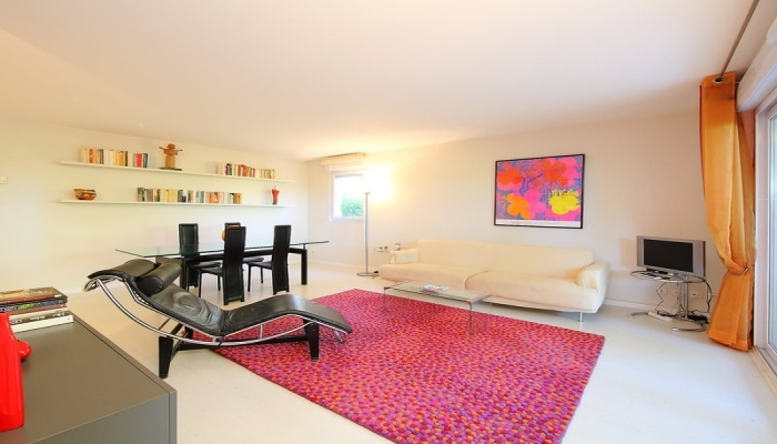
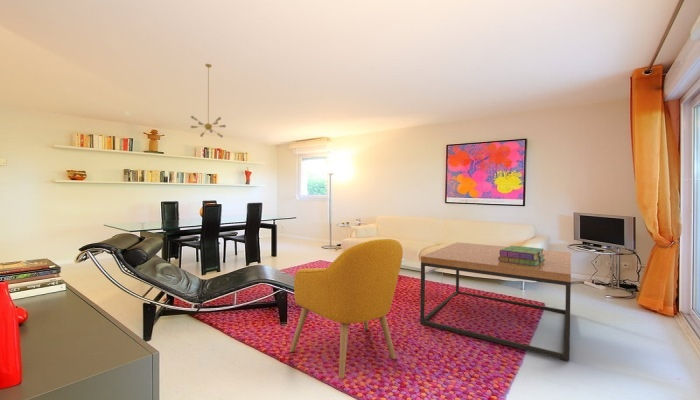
+ coffee table [419,241,572,361]
+ armchair [289,238,404,379]
+ chandelier [190,63,227,138]
+ stack of books [498,245,545,266]
